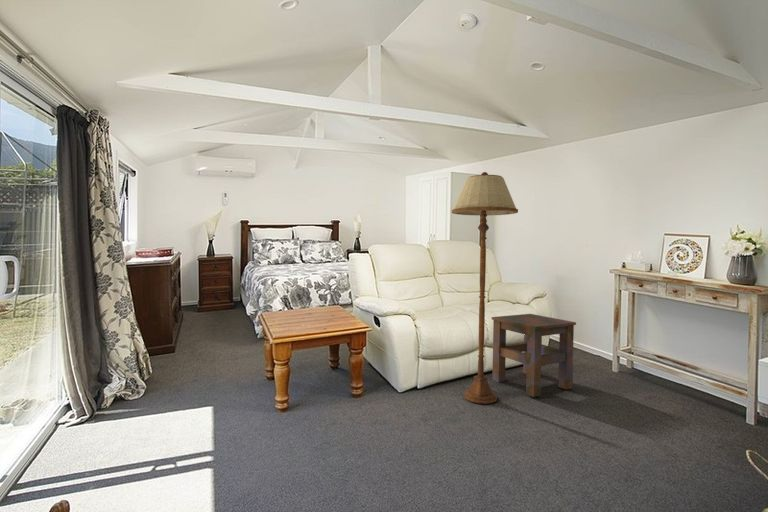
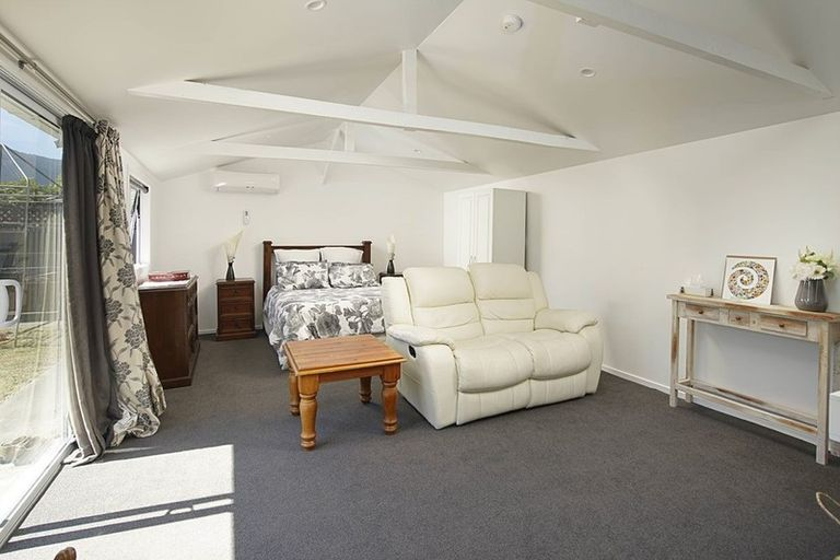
- floor lamp [451,171,519,405]
- side table [491,313,577,398]
